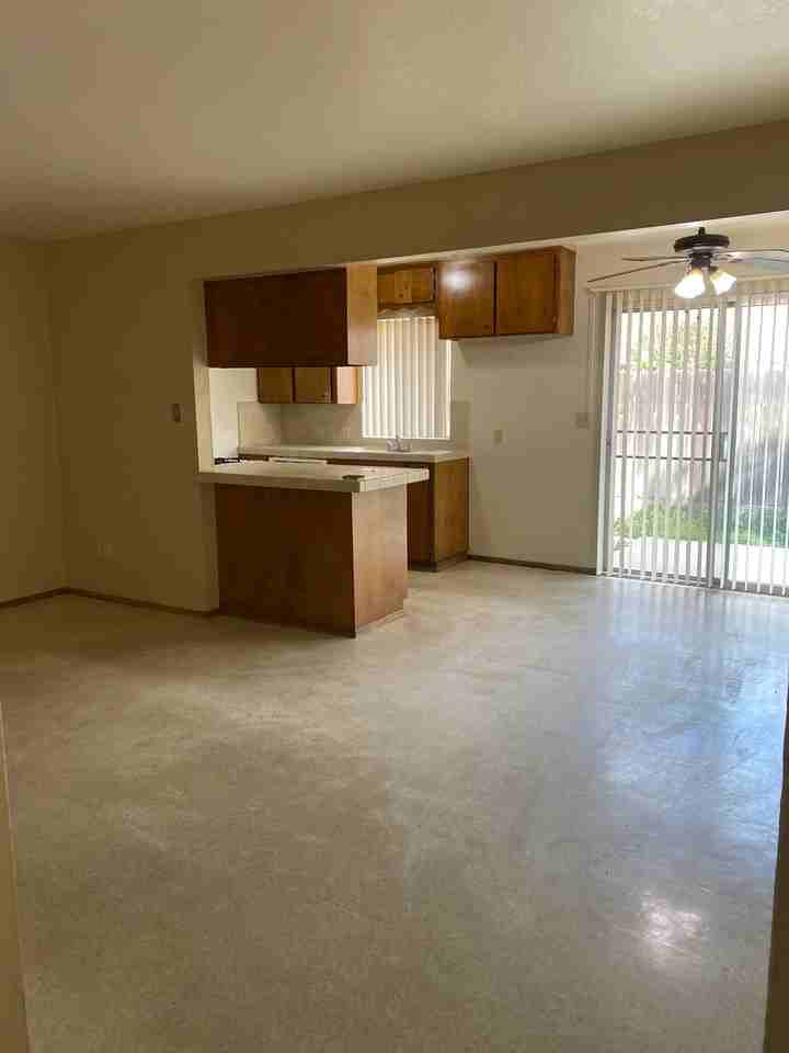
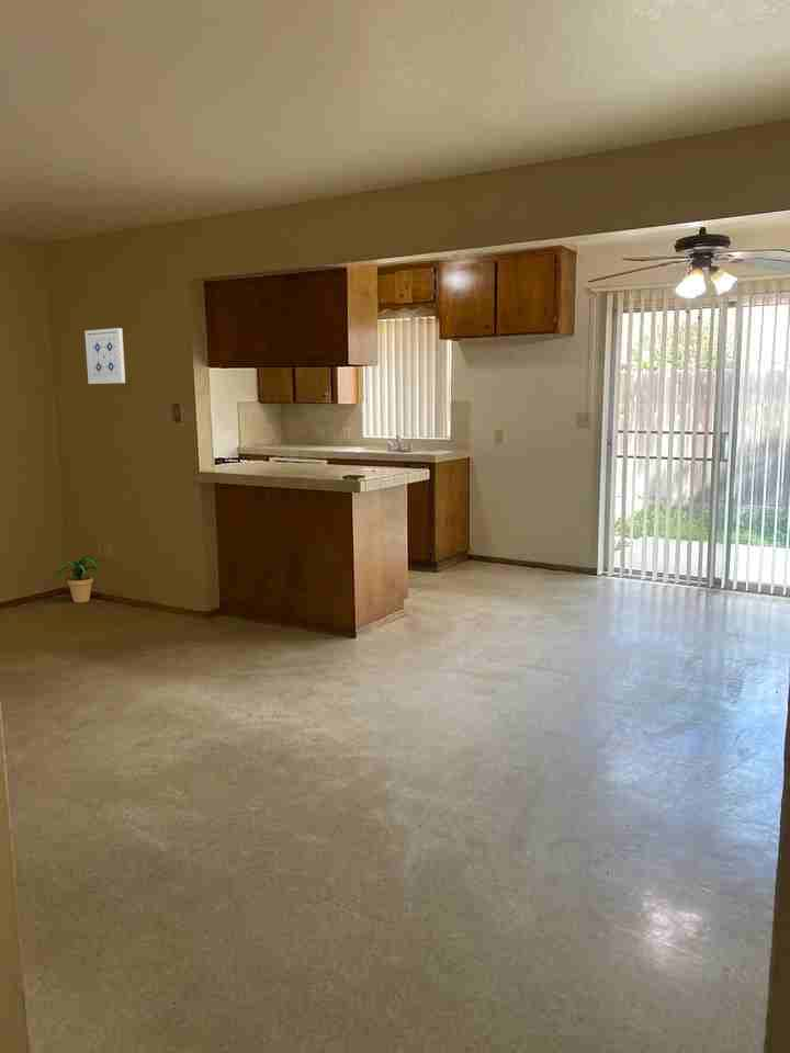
+ wall art [83,327,126,385]
+ potted plant [53,555,101,603]
